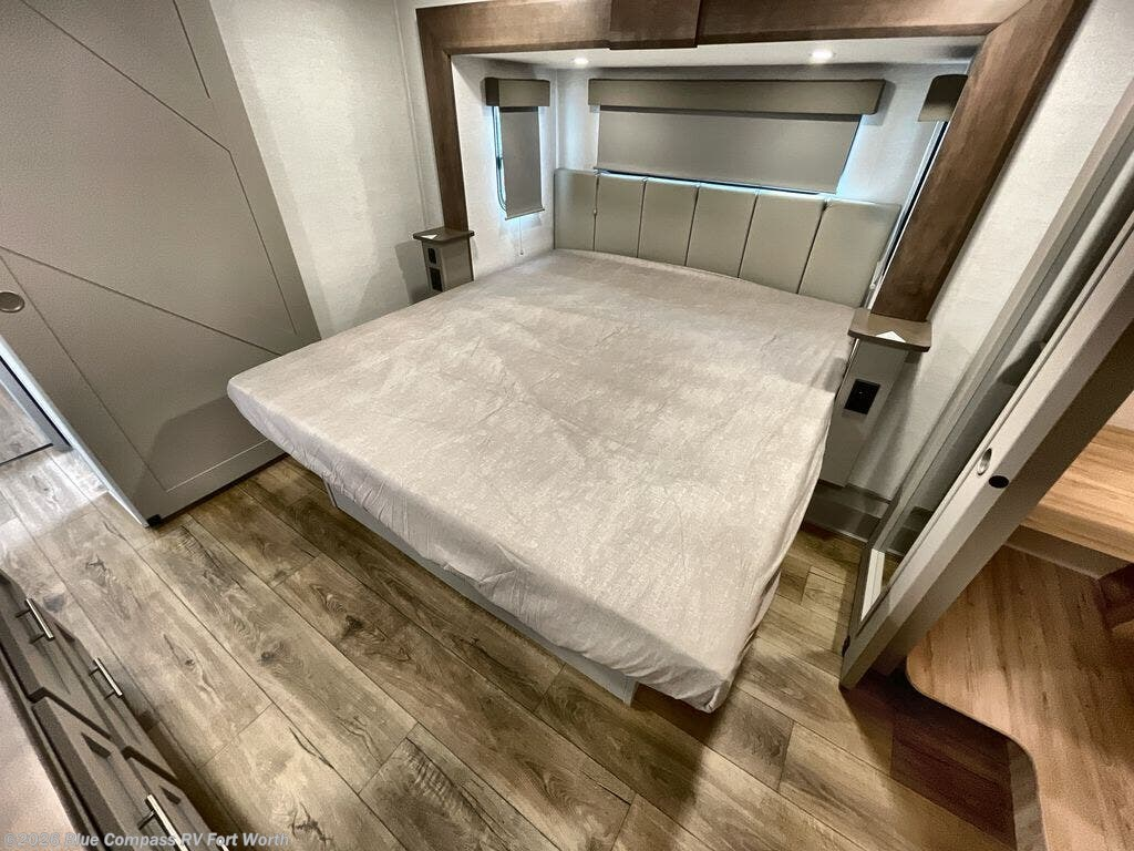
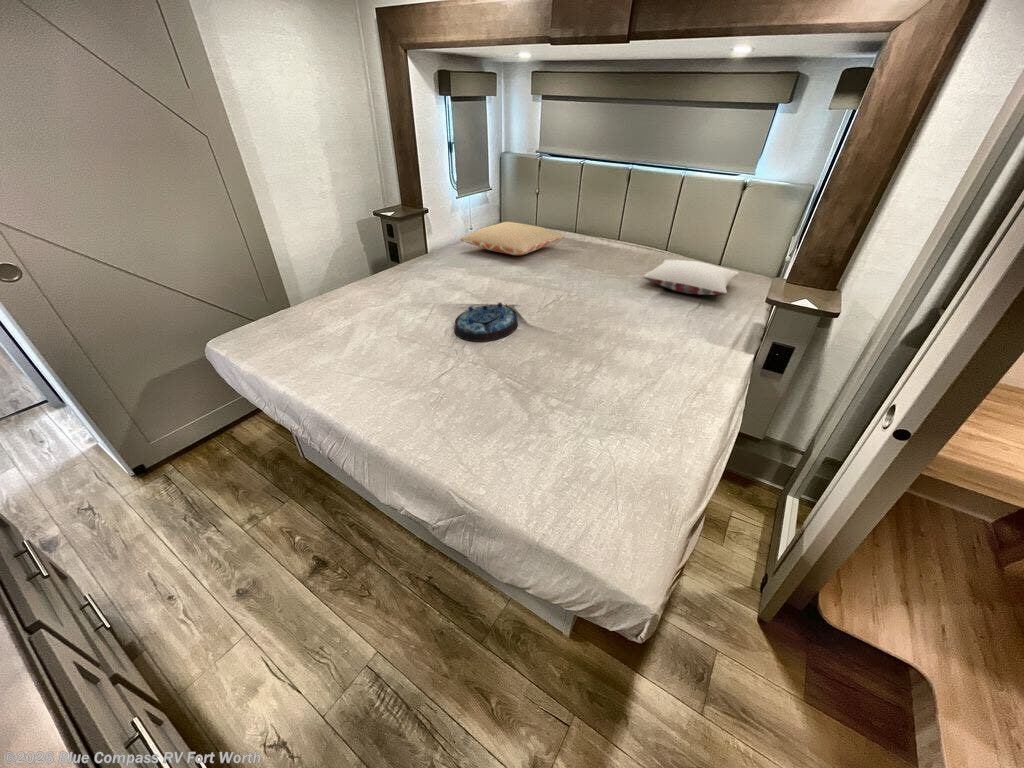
+ pillow [459,221,564,256]
+ serving tray [453,301,519,343]
+ pillow [642,259,740,296]
